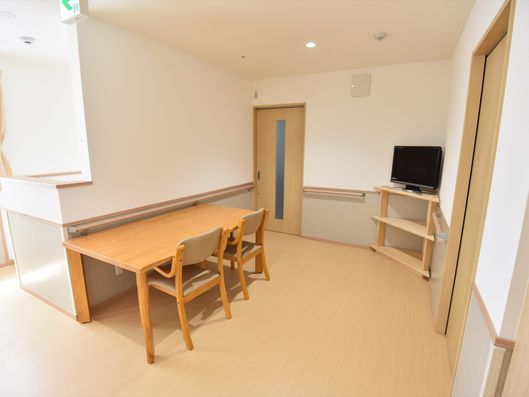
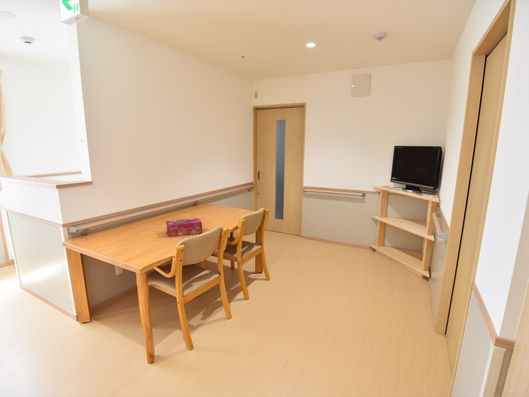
+ tissue box [165,217,203,238]
